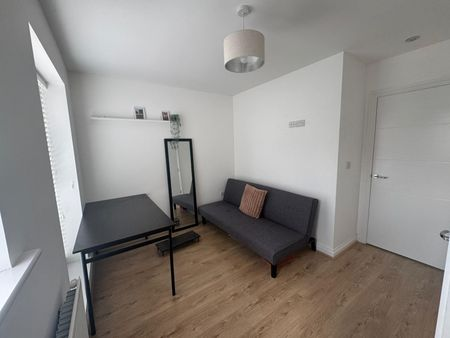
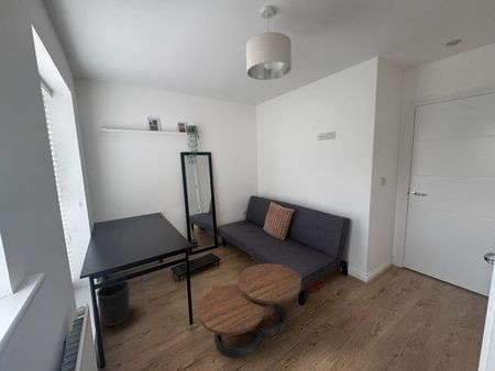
+ coffee table [197,262,302,359]
+ wastebasket [95,280,131,327]
